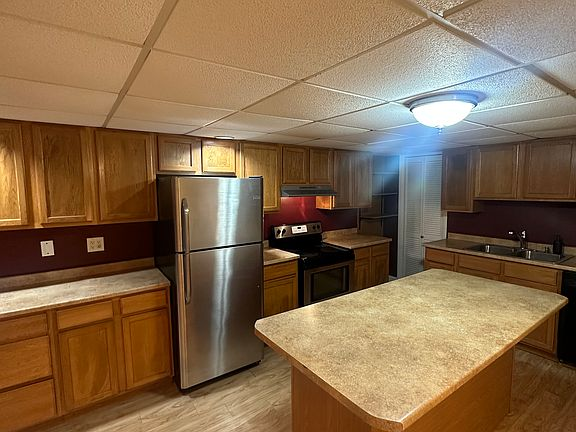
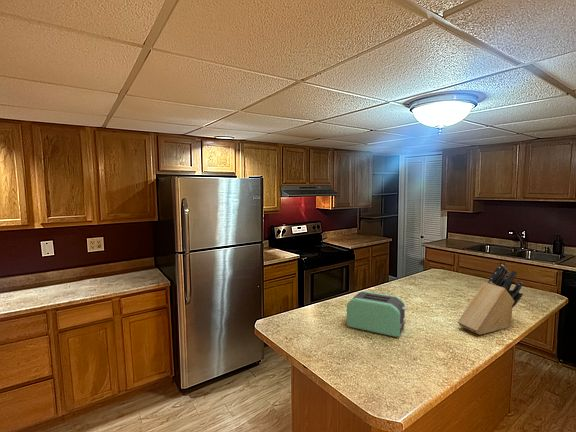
+ knife block [456,264,525,335]
+ toaster [346,290,409,338]
